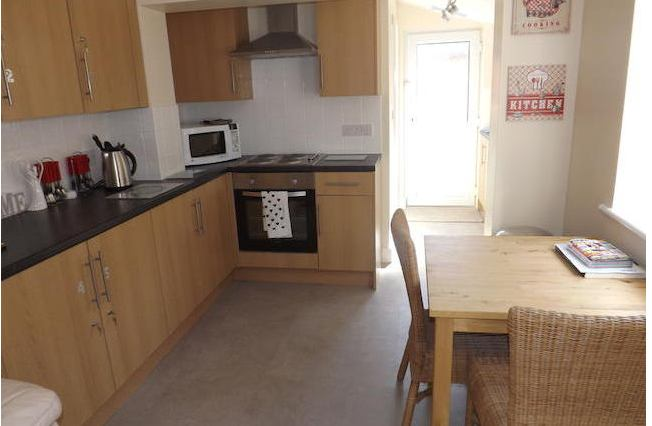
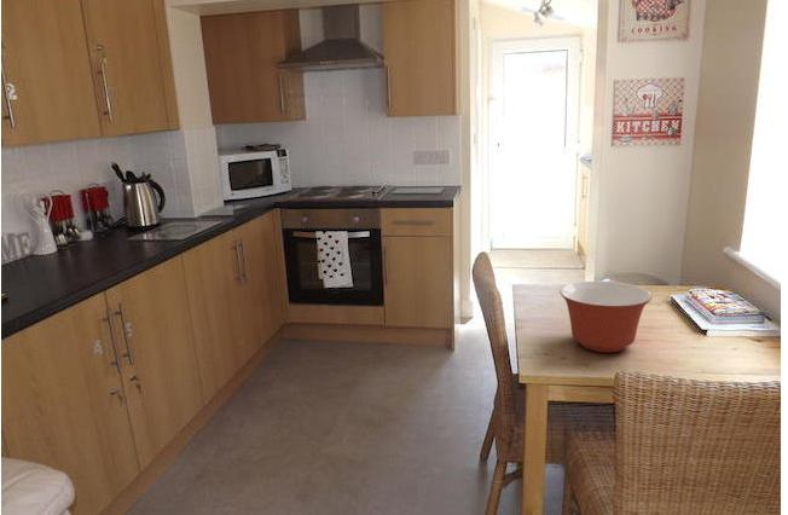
+ mixing bowl [558,280,654,353]
